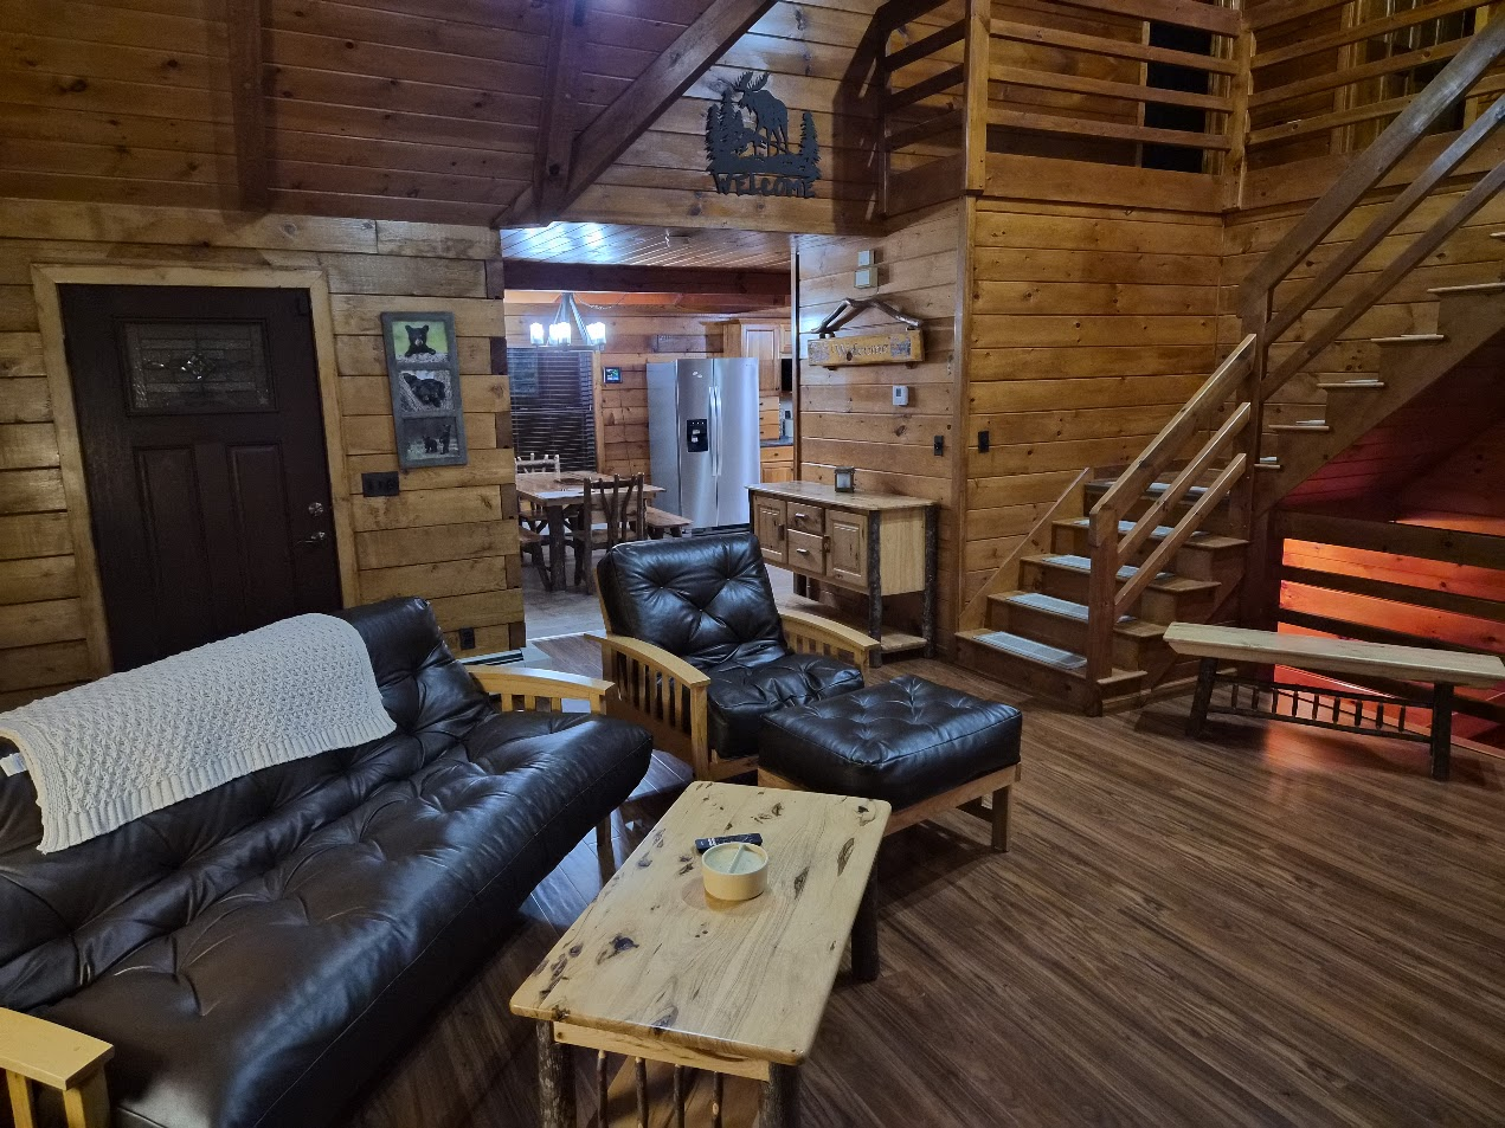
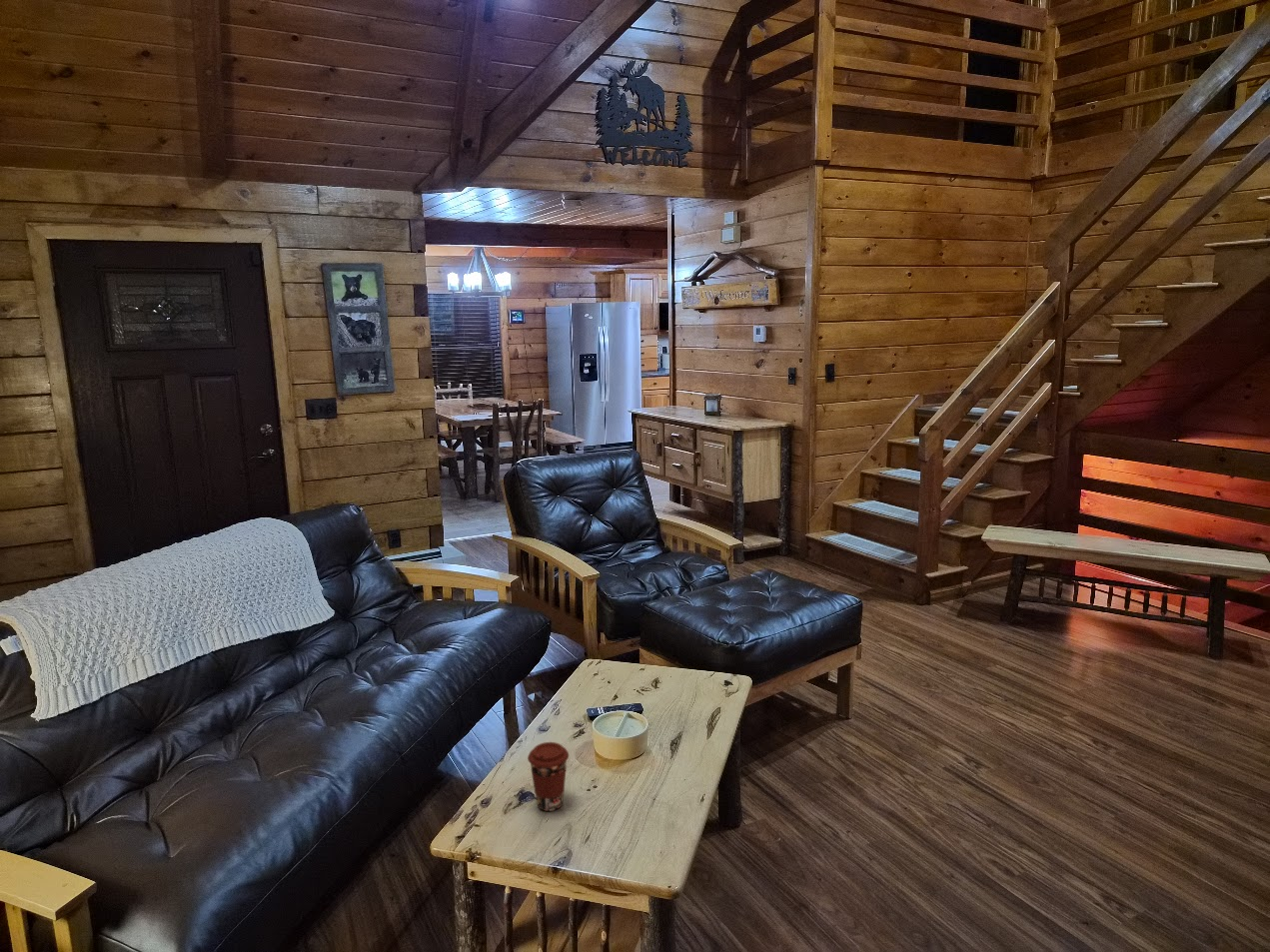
+ coffee cup [527,741,570,812]
